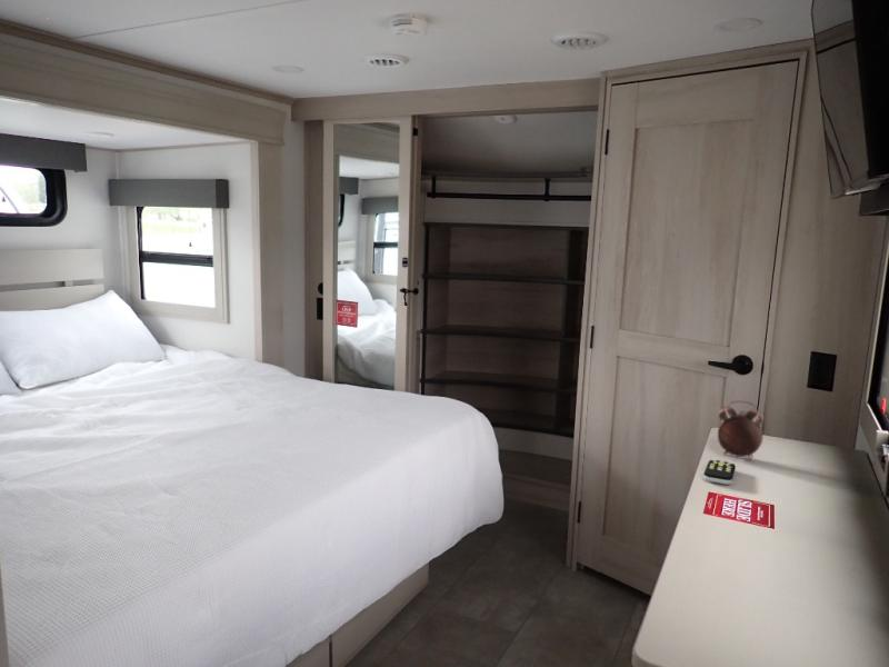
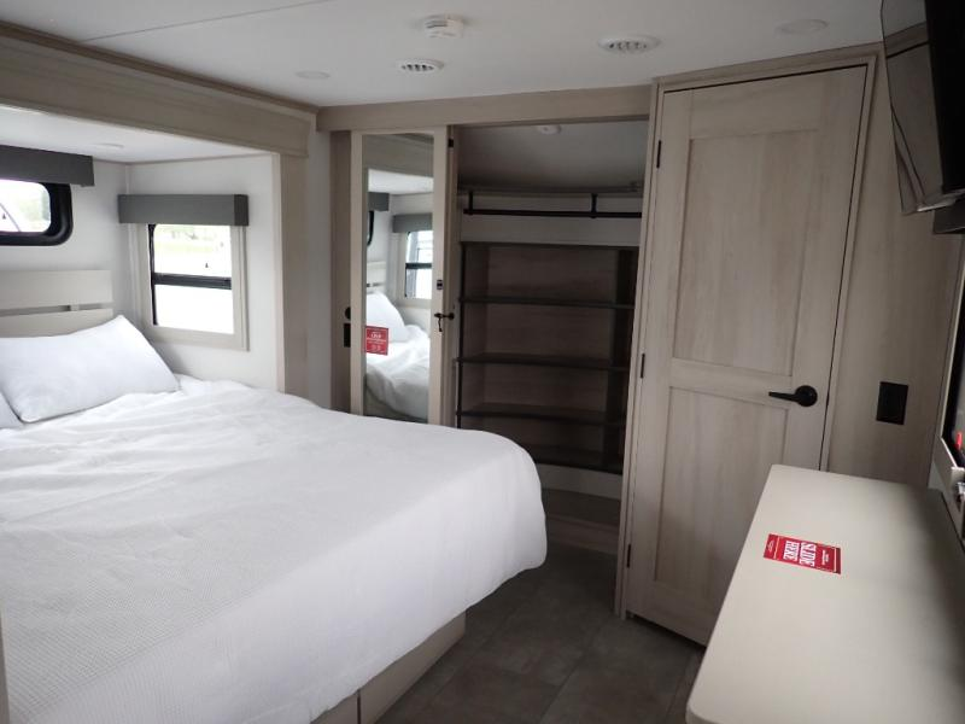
- remote control [702,458,737,486]
- alarm clock [717,400,765,461]
